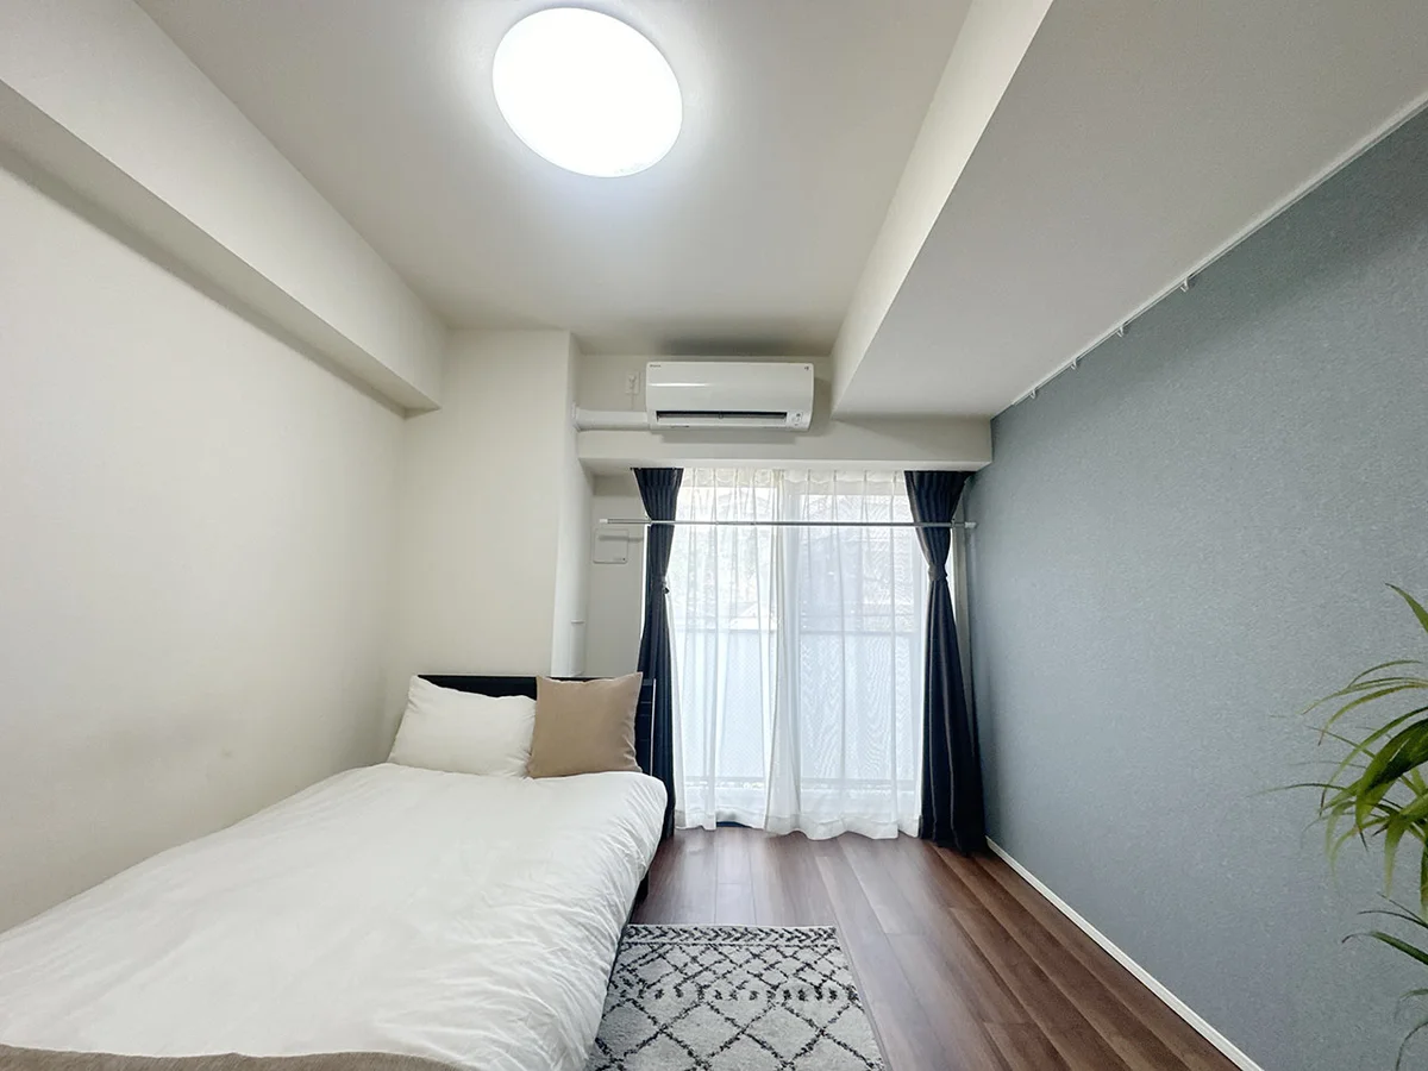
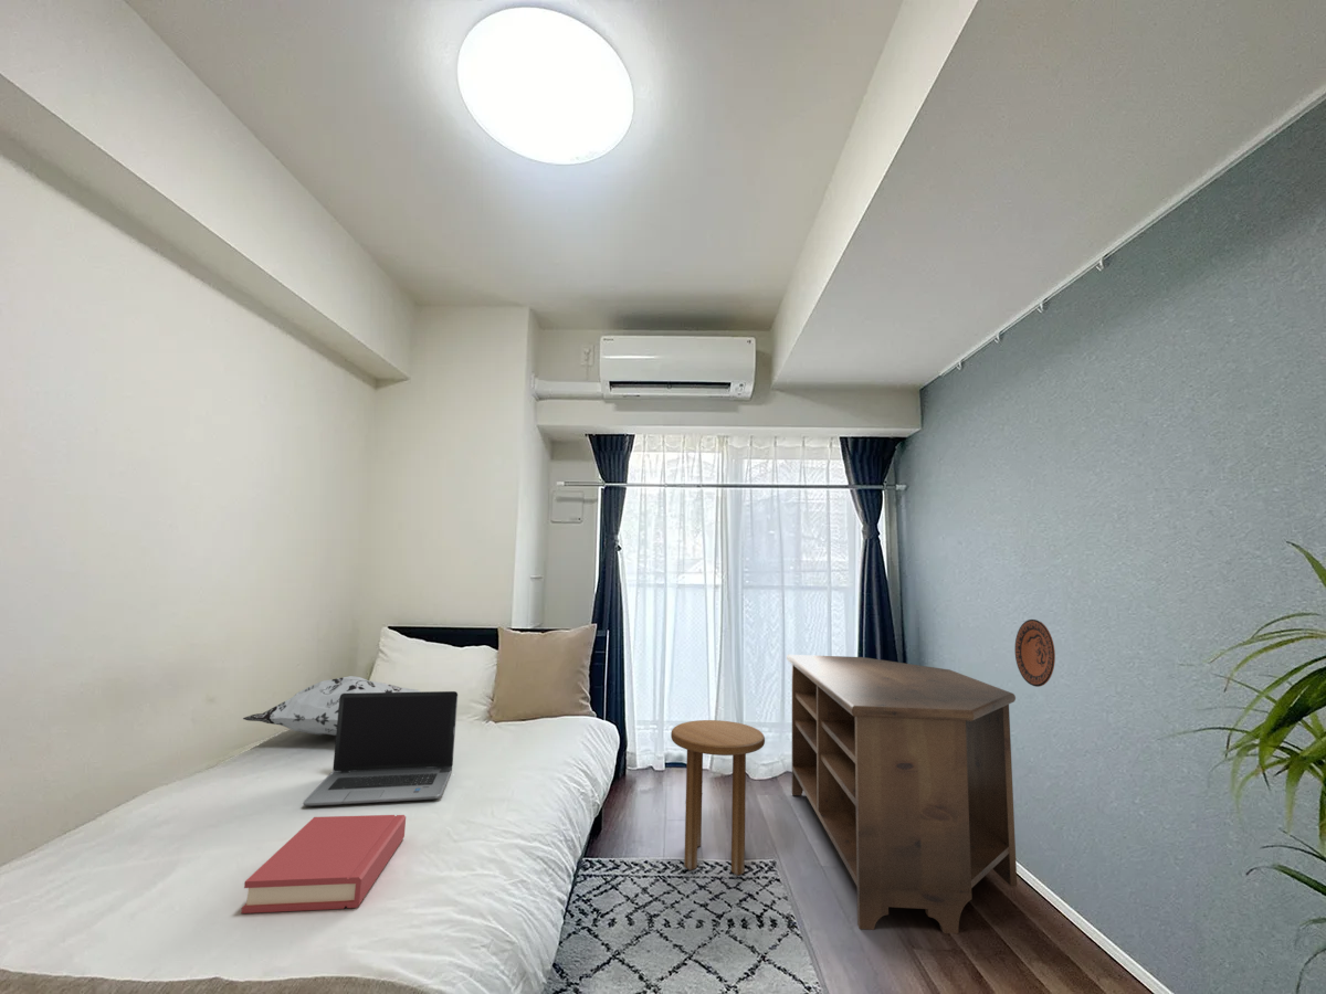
+ decorative pillow [242,675,422,737]
+ tv stand [786,654,1018,934]
+ decorative plate [1013,618,1056,688]
+ laptop computer [302,690,459,807]
+ side table [670,719,766,877]
+ hardback book [240,814,407,914]
